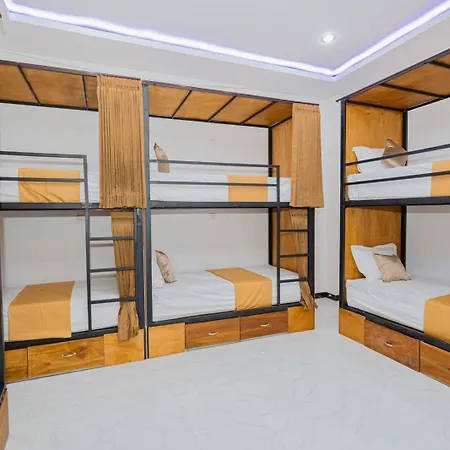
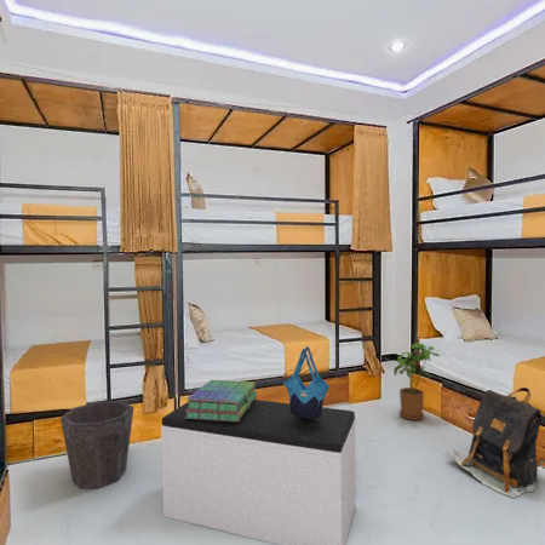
+ house plant [392,342,441,421]
+ tote bag [282,345,331,420]
+ waste bin [59,400,136,489]
+ bench [160,398,357,545]
+ stack of books [185,379,258,421]
+ backpack [444,386,545,499]
